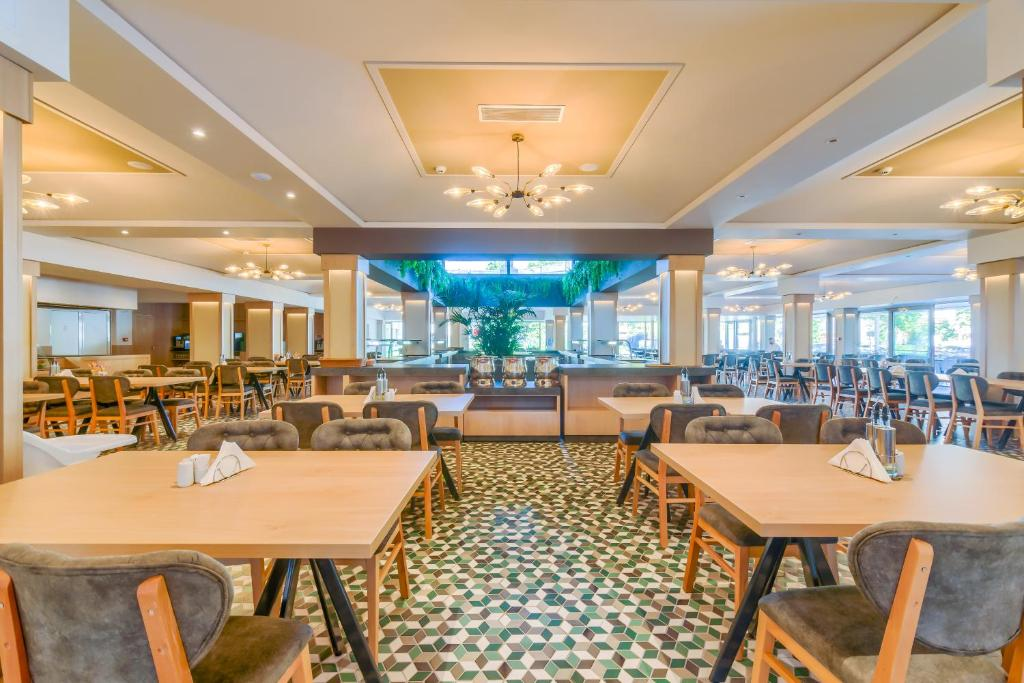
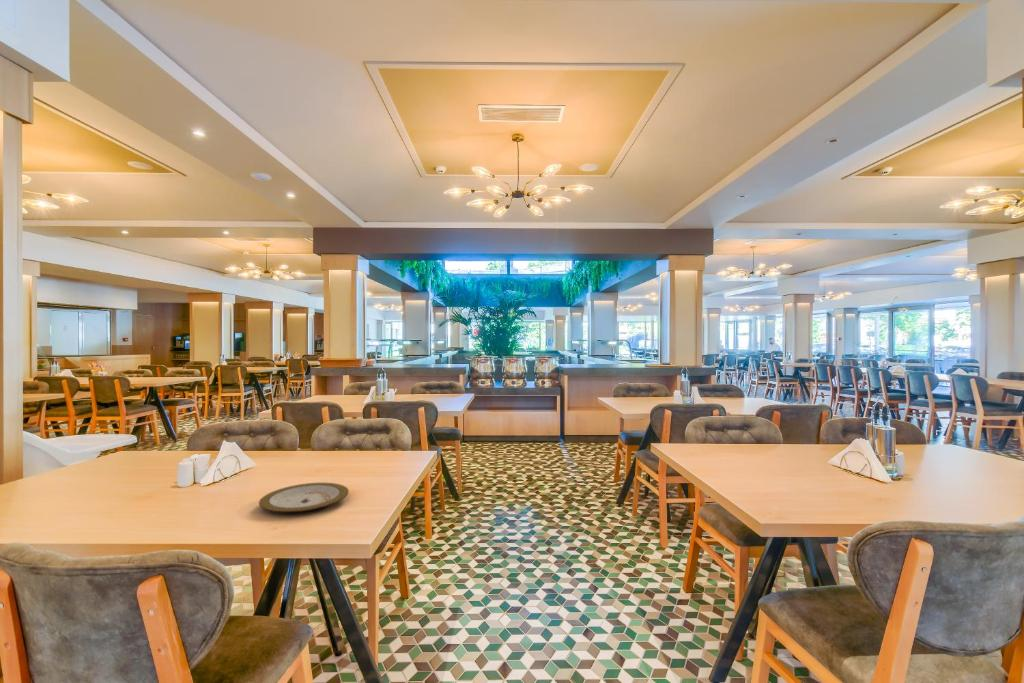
+ plate [258,482,350,513]
